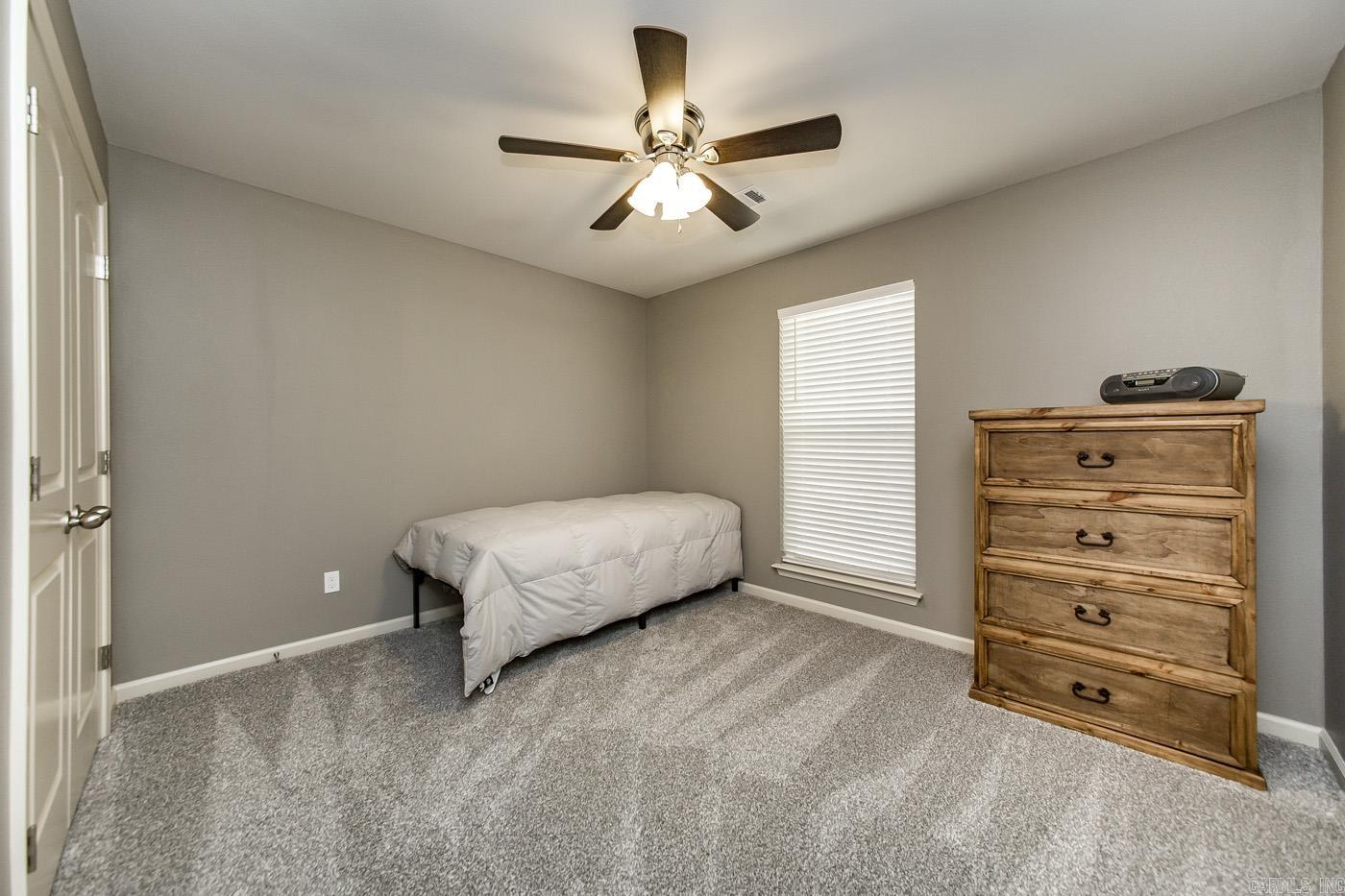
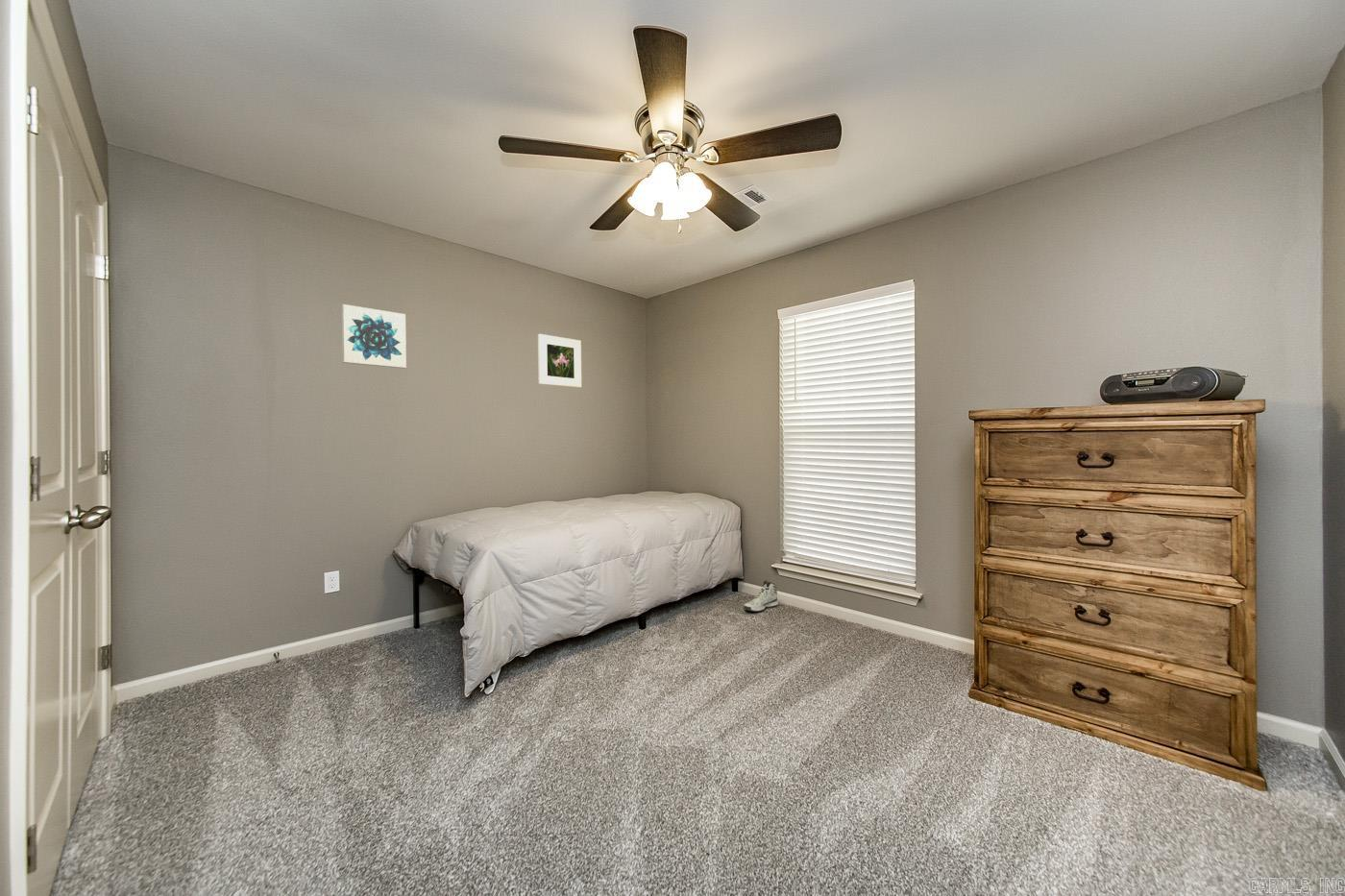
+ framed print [537,333,582,389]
+ wall art [341,303,407,369]
+ sneaker [743,580,779,613]
